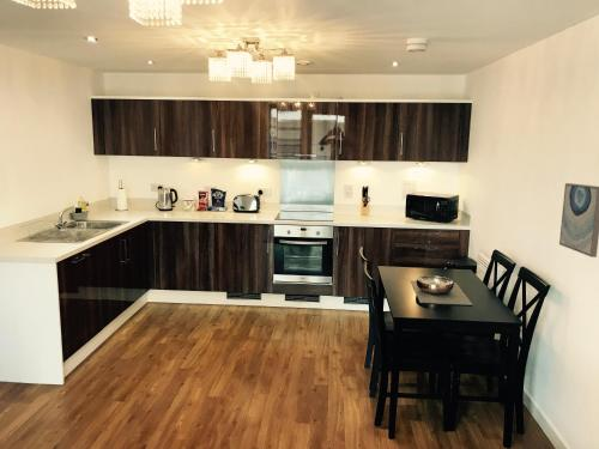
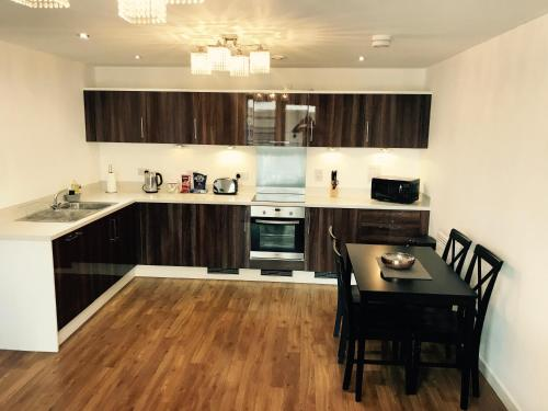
- wall art [558,182,599,259]
